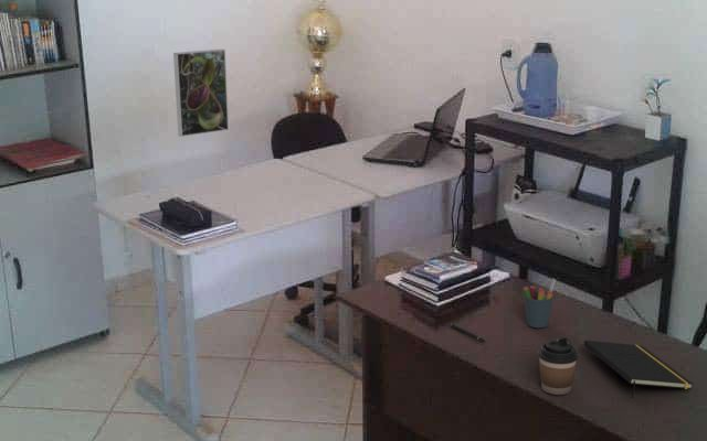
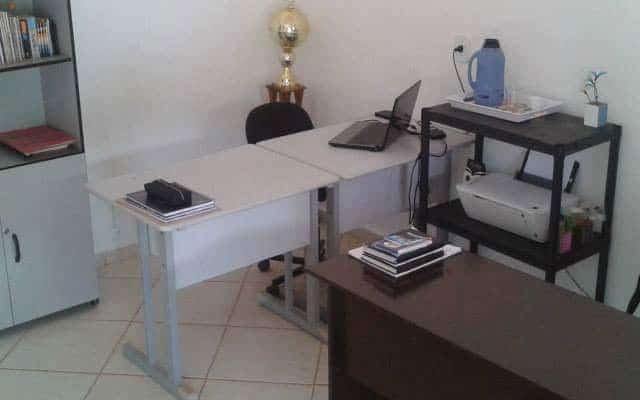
- notepad [582,340,694,399]
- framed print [172,49,230,138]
- pen holder [523,278,557,329]
- coffee cup [537,336,579,396]
- pen [449,322,487,343]
